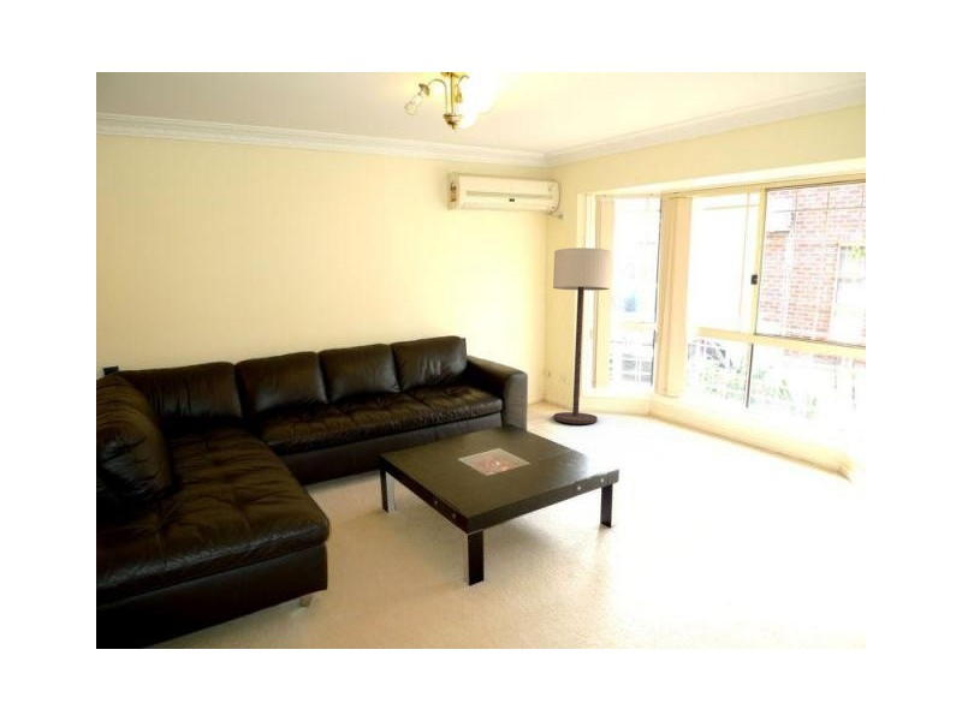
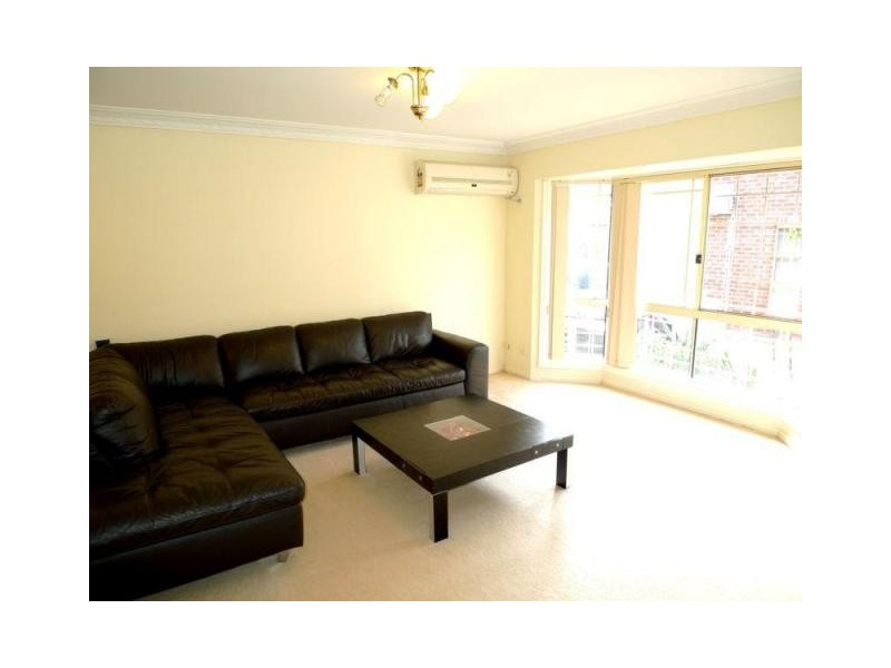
- floor lamp [552,246,612,425]
